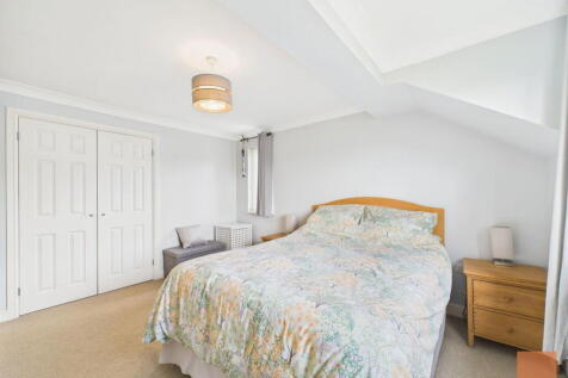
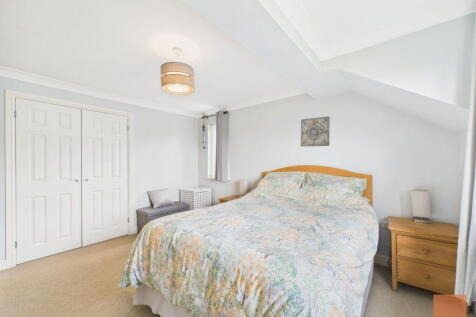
+ wall art [300,115,331,148]
